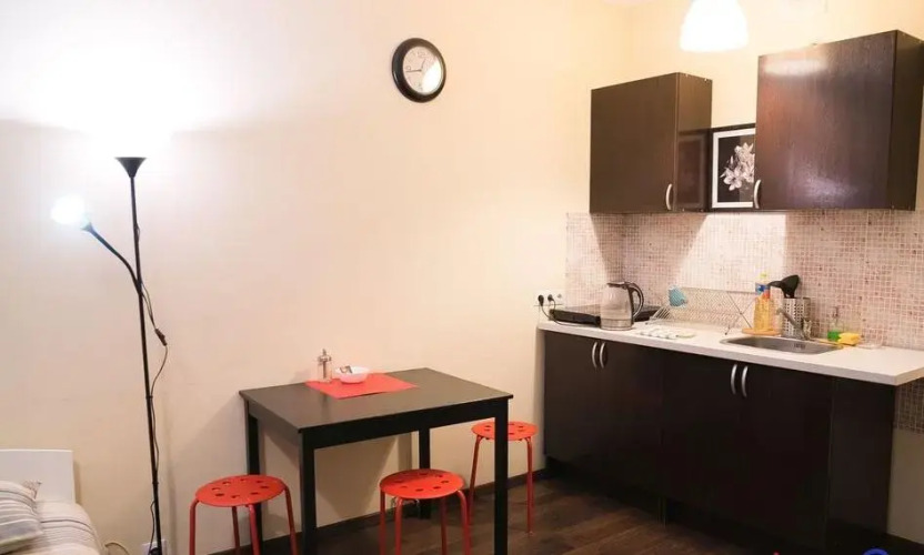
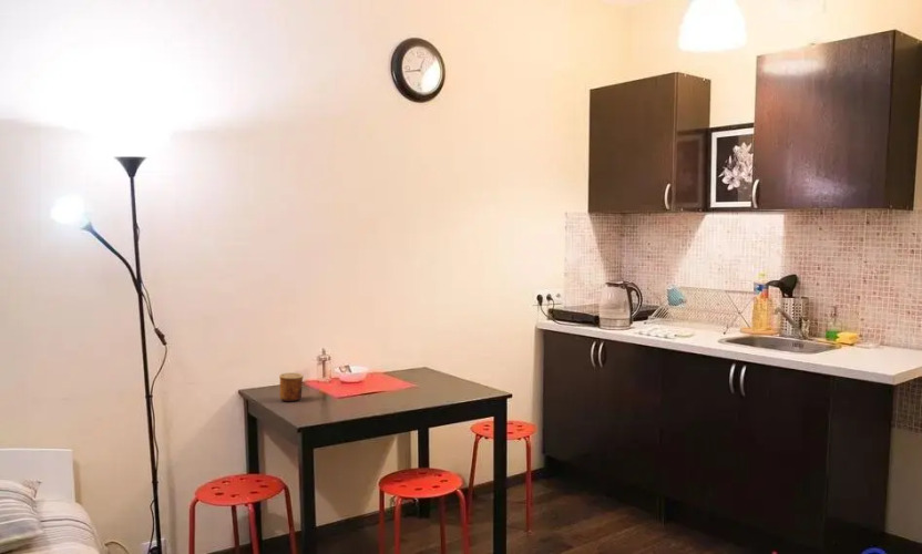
+ cup [278,372,305,403]
